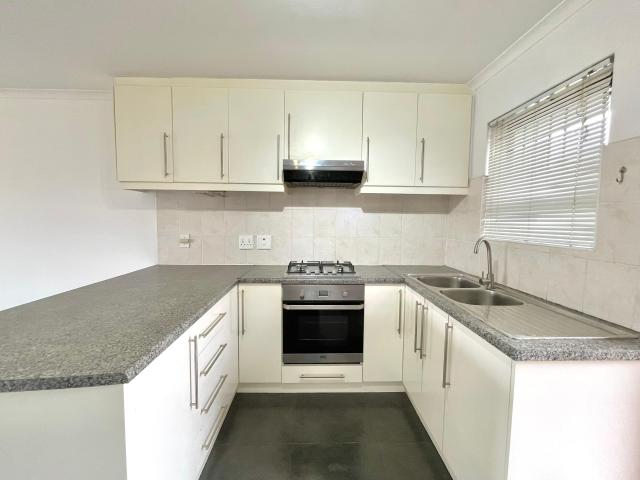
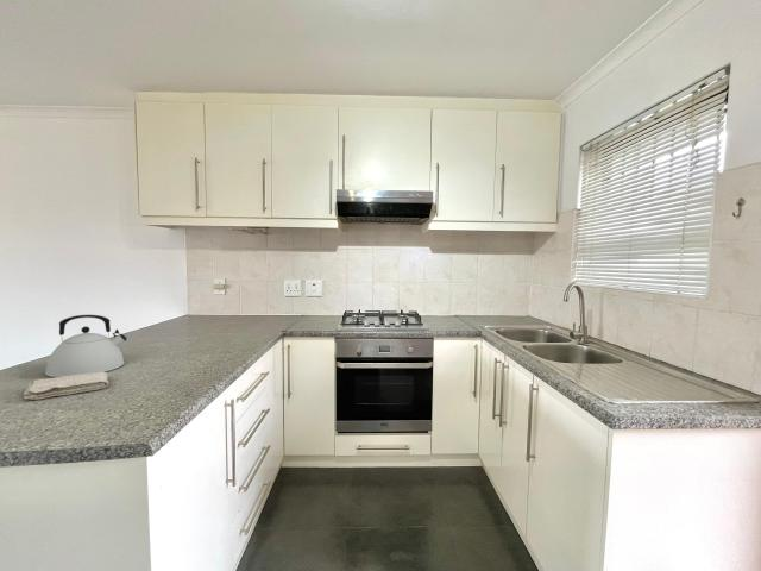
+ washcloth [23,371,109,401]
+ kettle [44,314,127,378]
